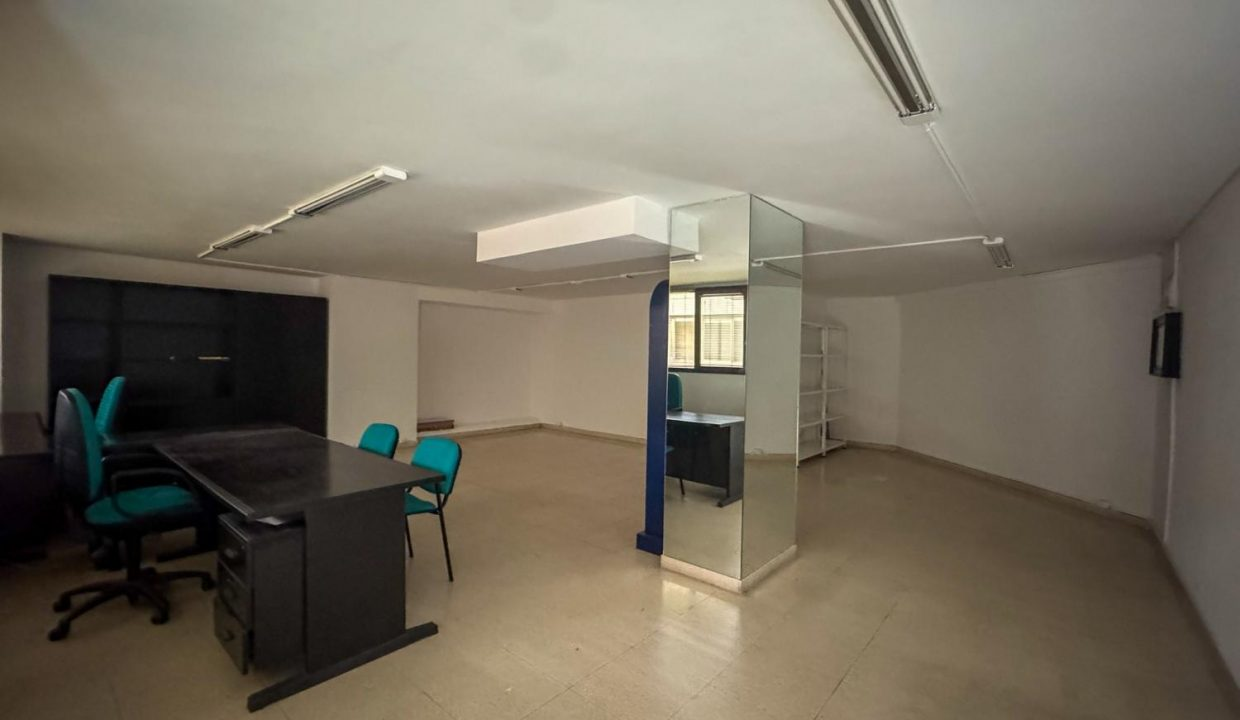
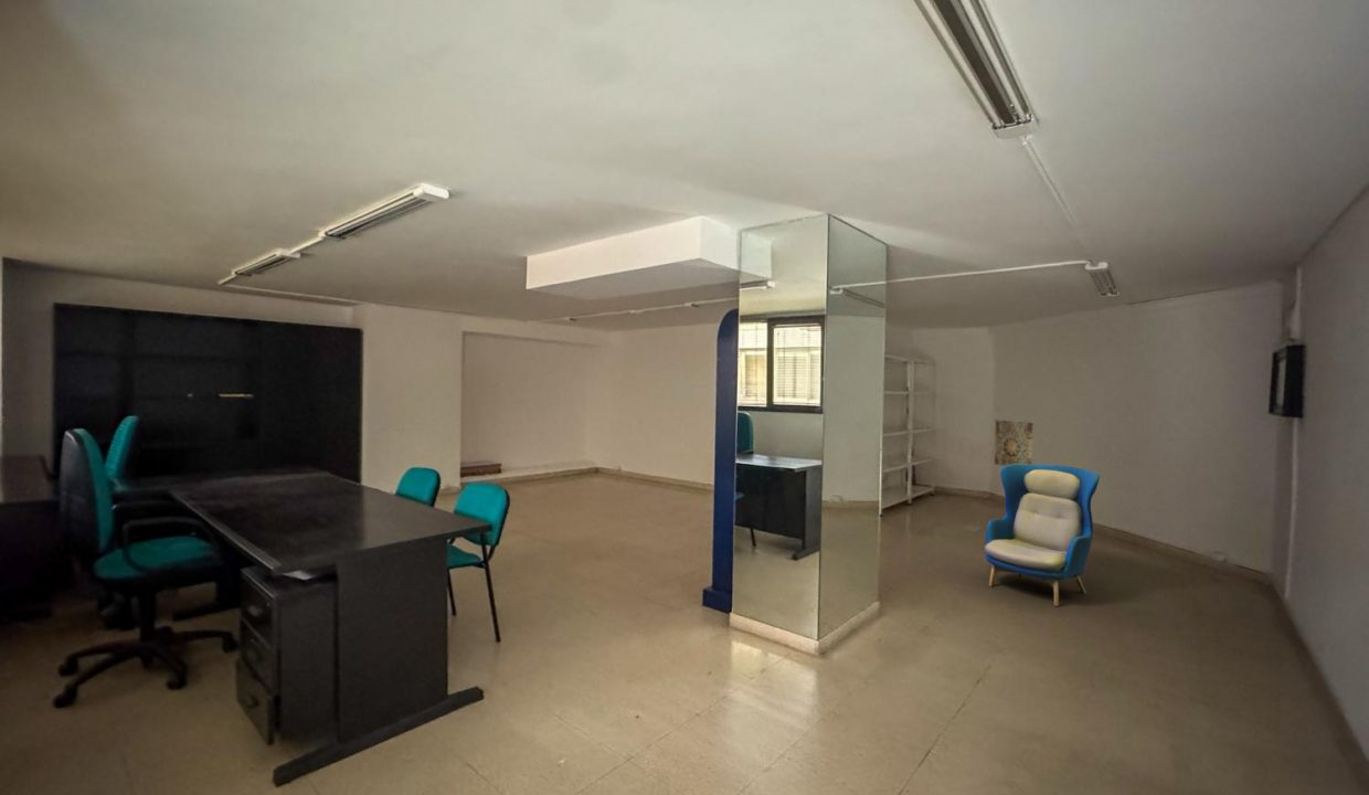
+ armchair [984,463,1101,607]
+ wall art [994,418,1033,467]
